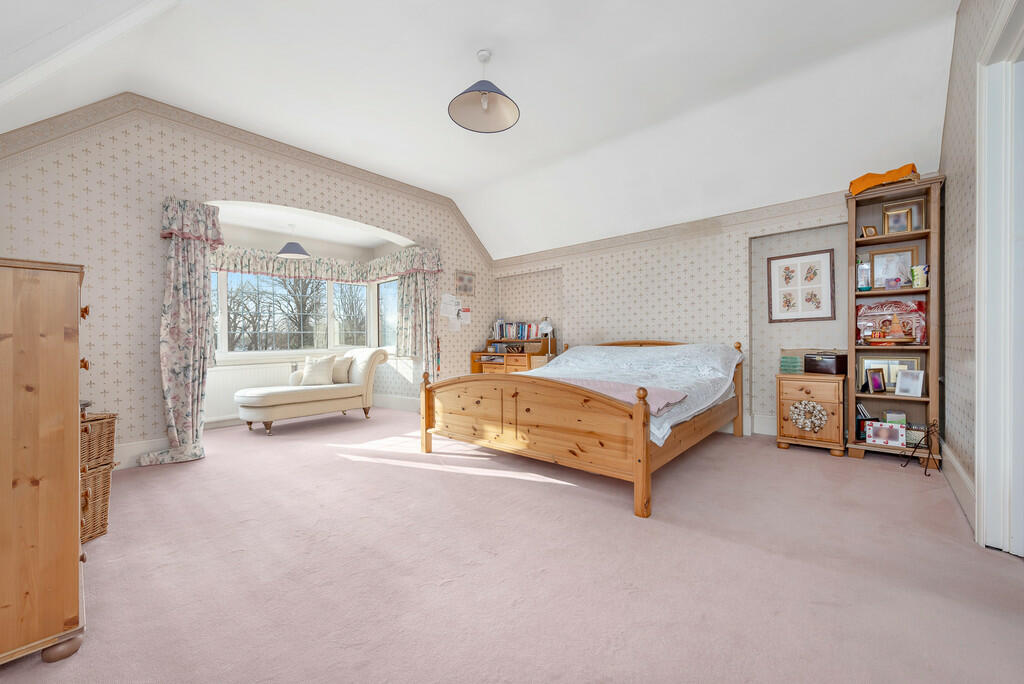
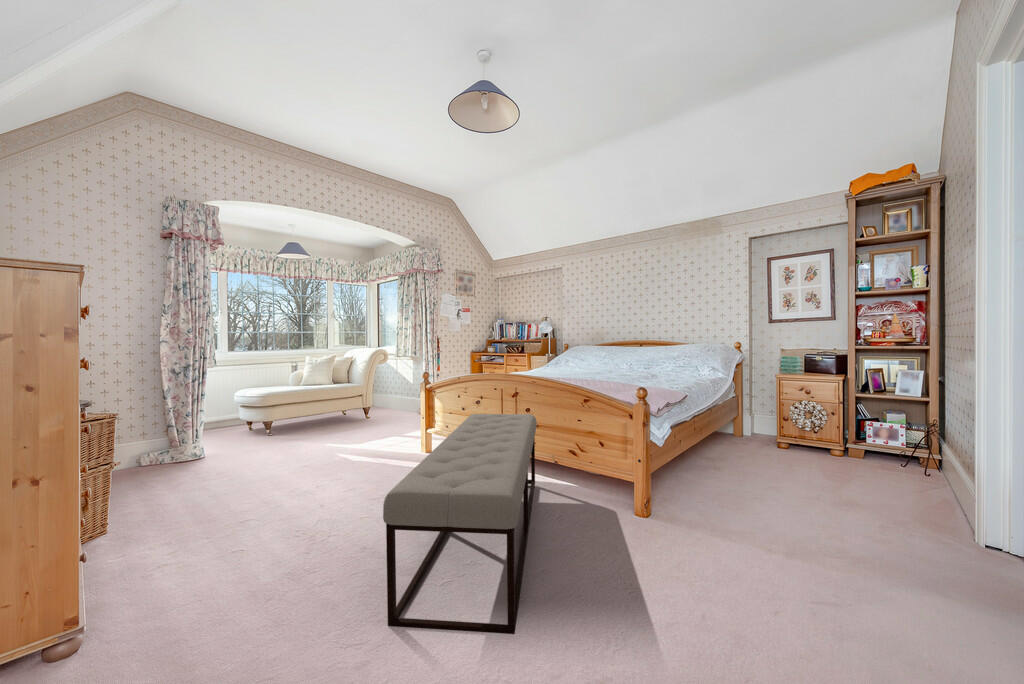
+ bench [382,413,538,635]
